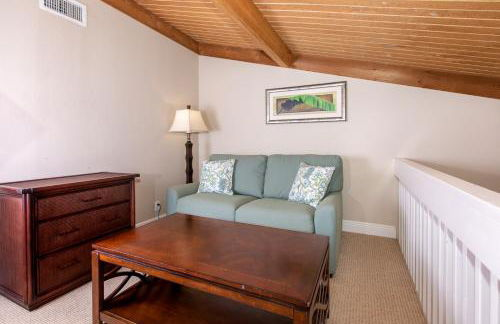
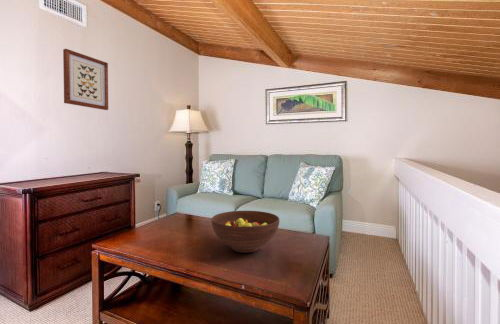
+ wall art [62,48,109,111]
+ fruit bowl [210,210,280,254]
